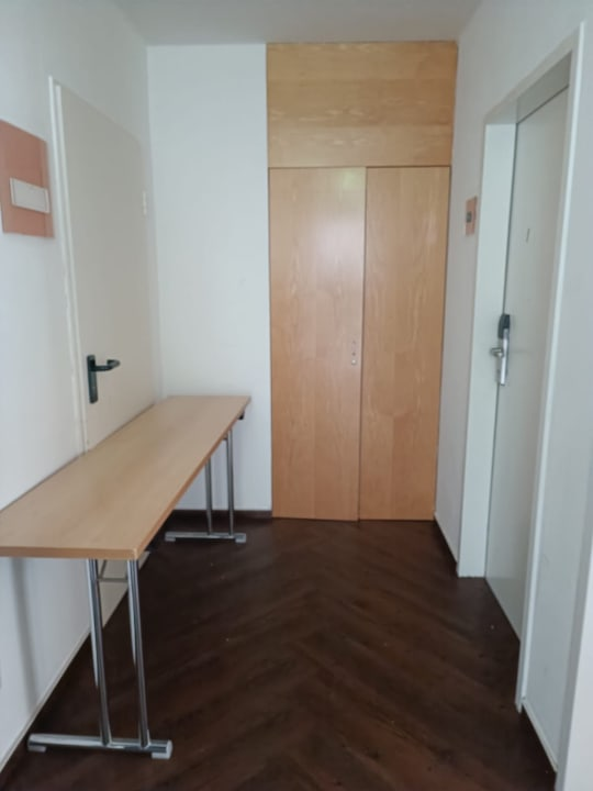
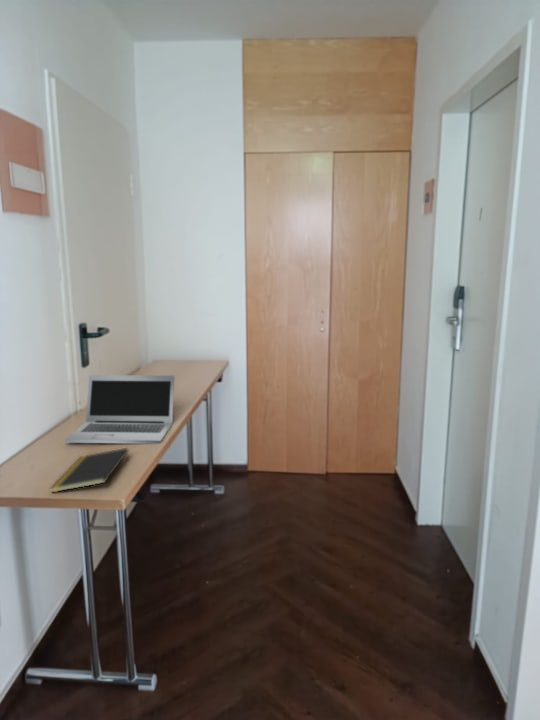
+ laptop [64,374,175,445]
+ notepad [49,447,130,493]
